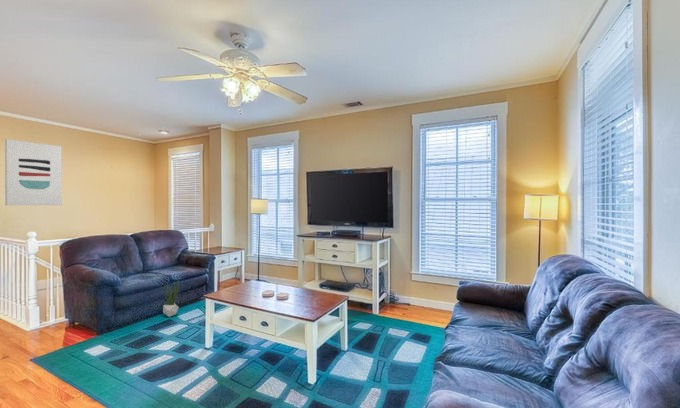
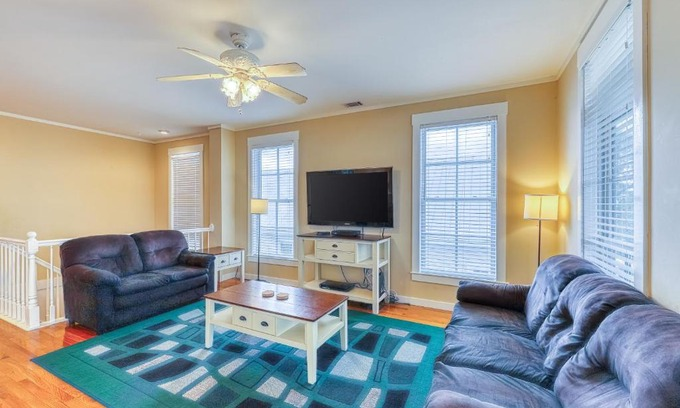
- wall art [4,138,63,206]
- potted plant [162,279,181,318]
